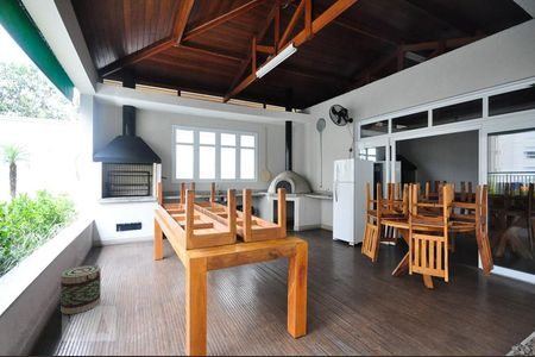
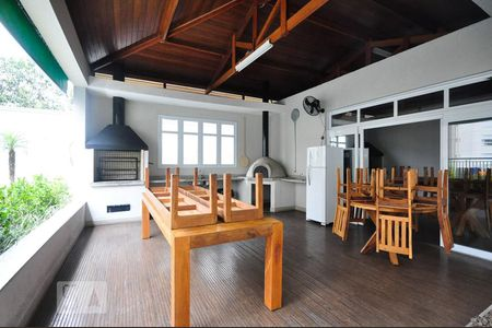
- basket [59,263,102,315]
